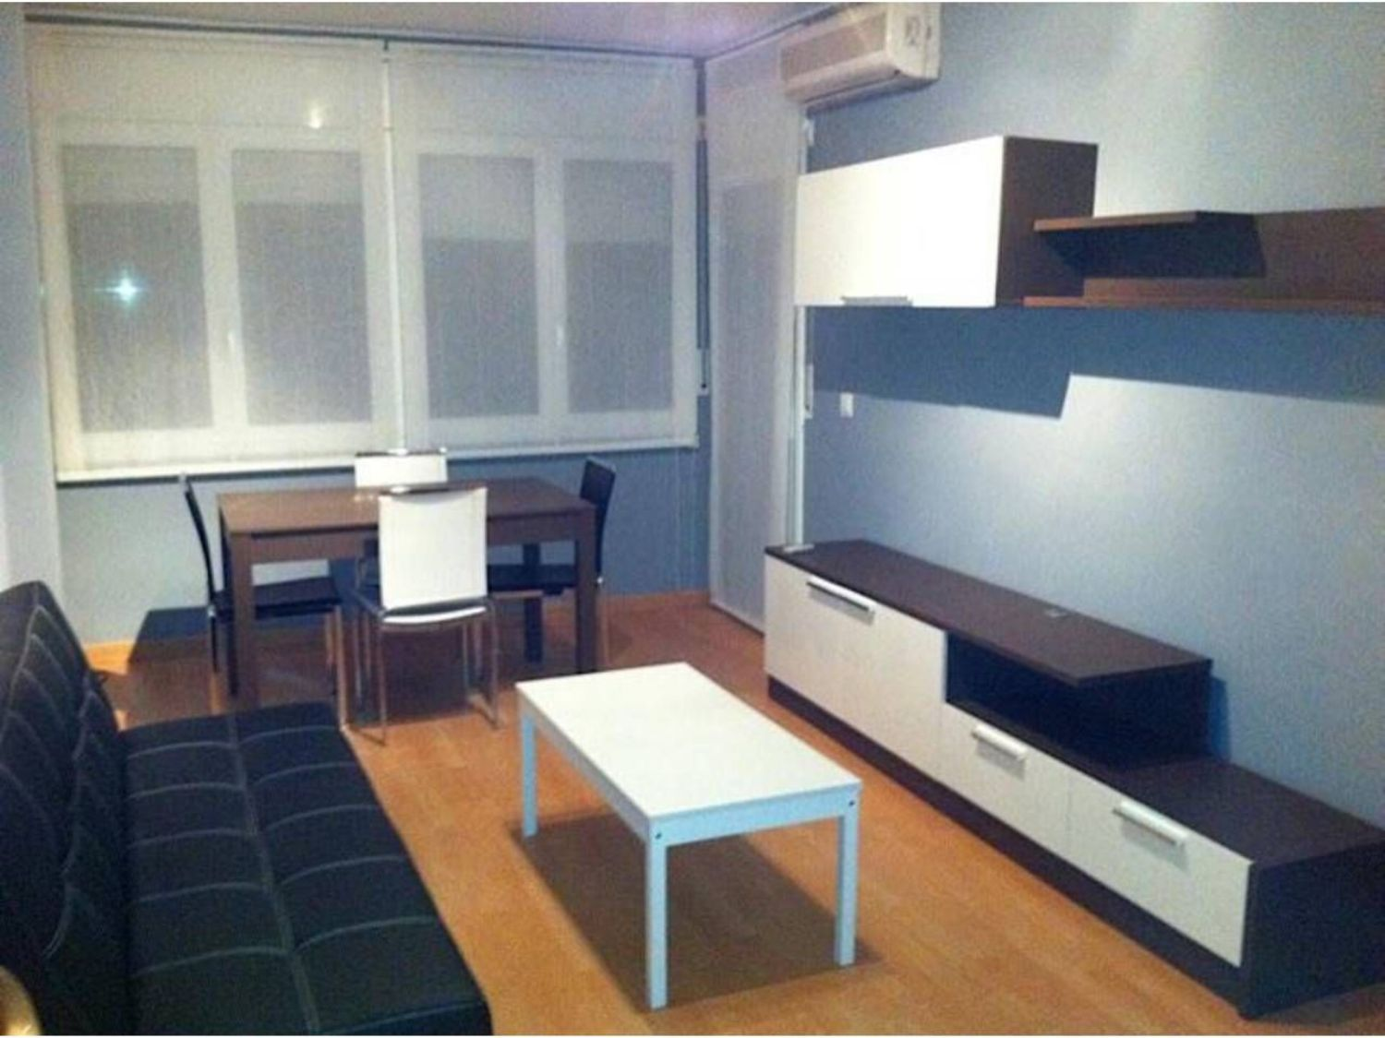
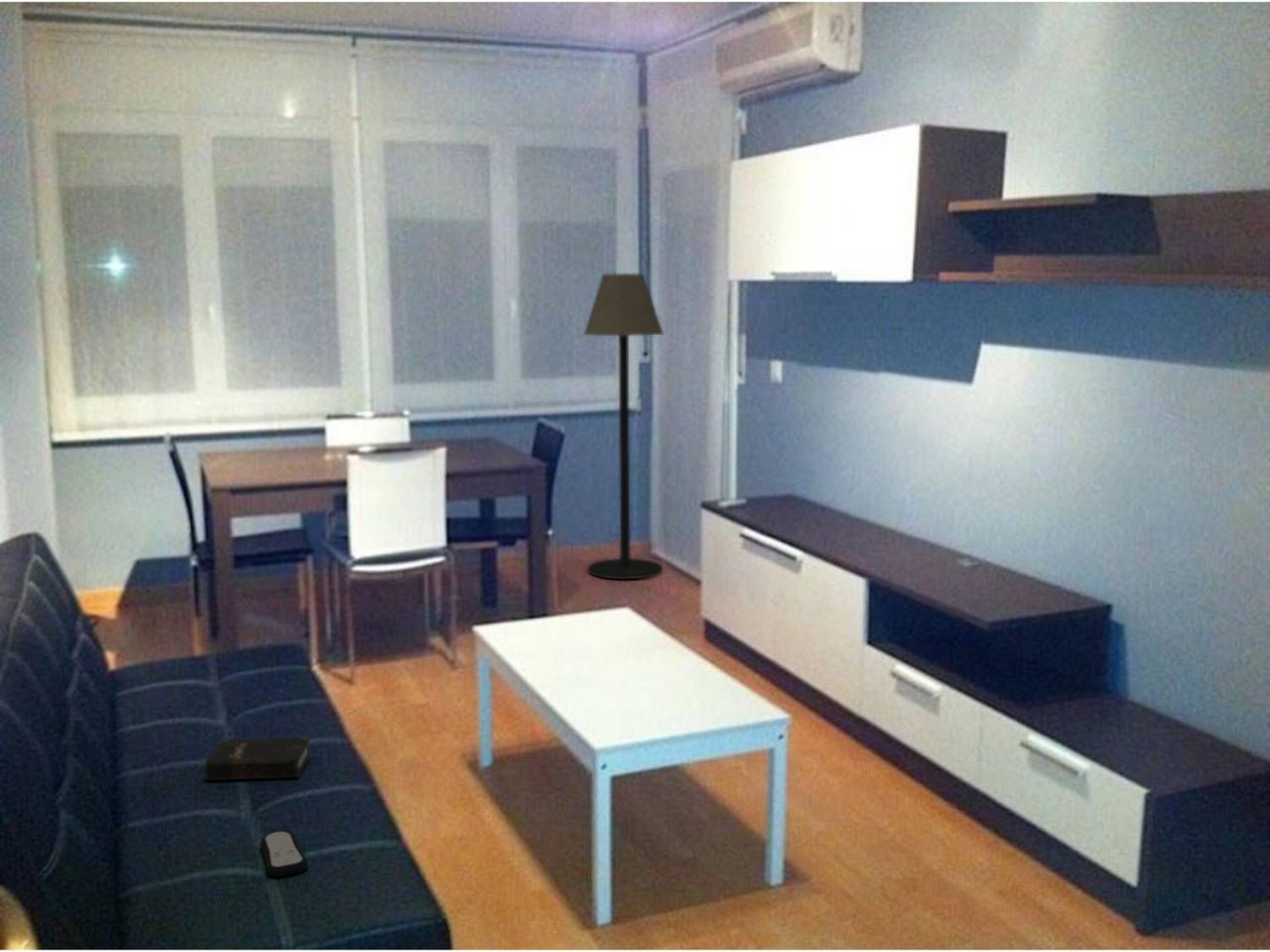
+ hardback book [204,735,312,781]
+ floor lamp [583,272,665,581]
+ remote control [260,830,308,878]
